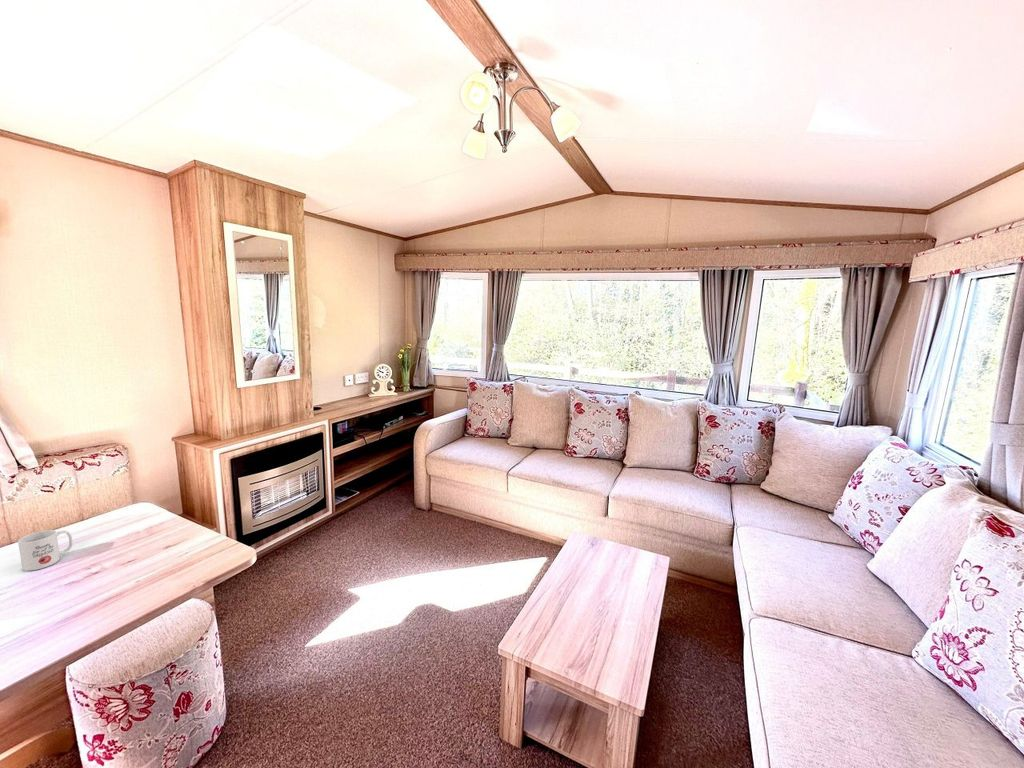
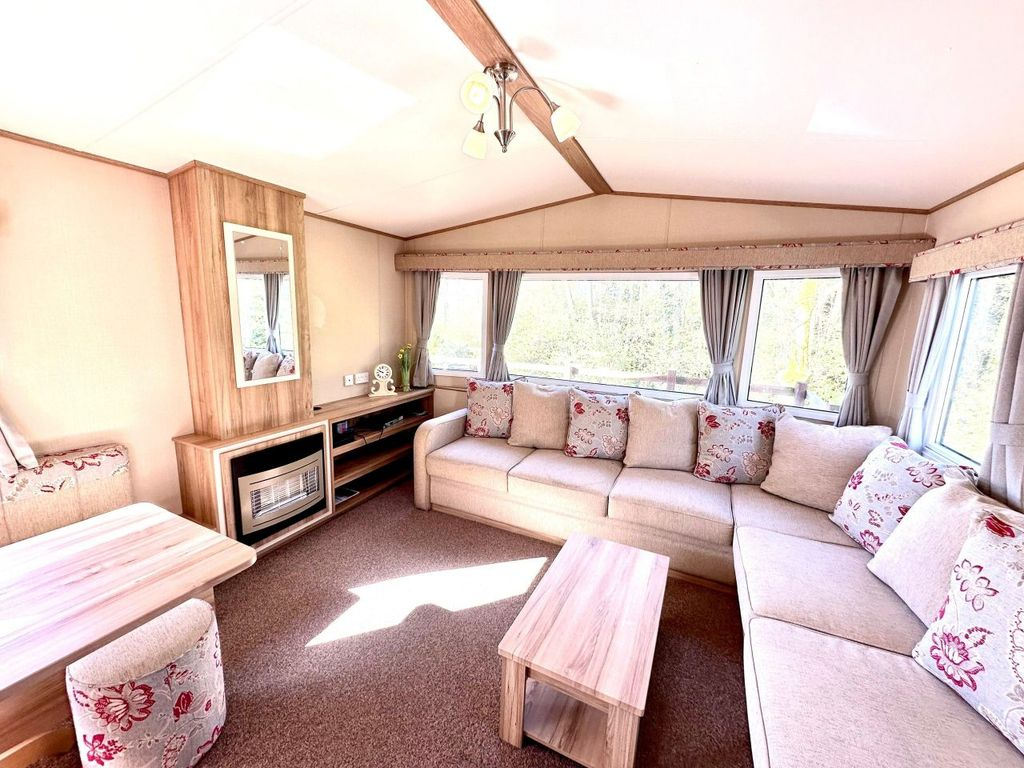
- mug [17,529,74,572]
